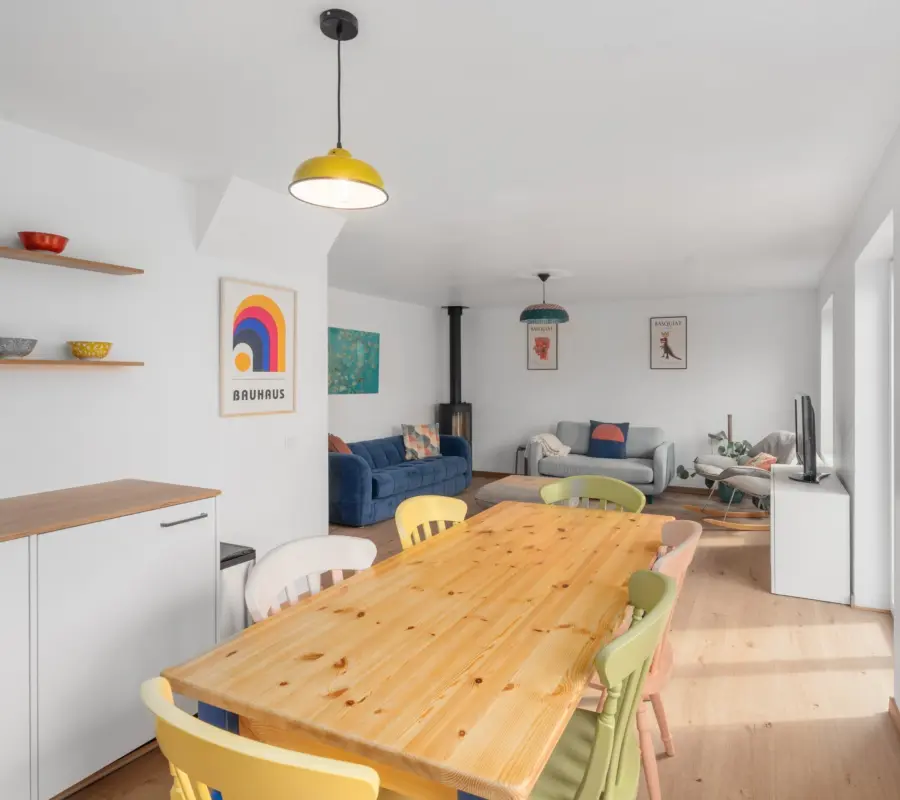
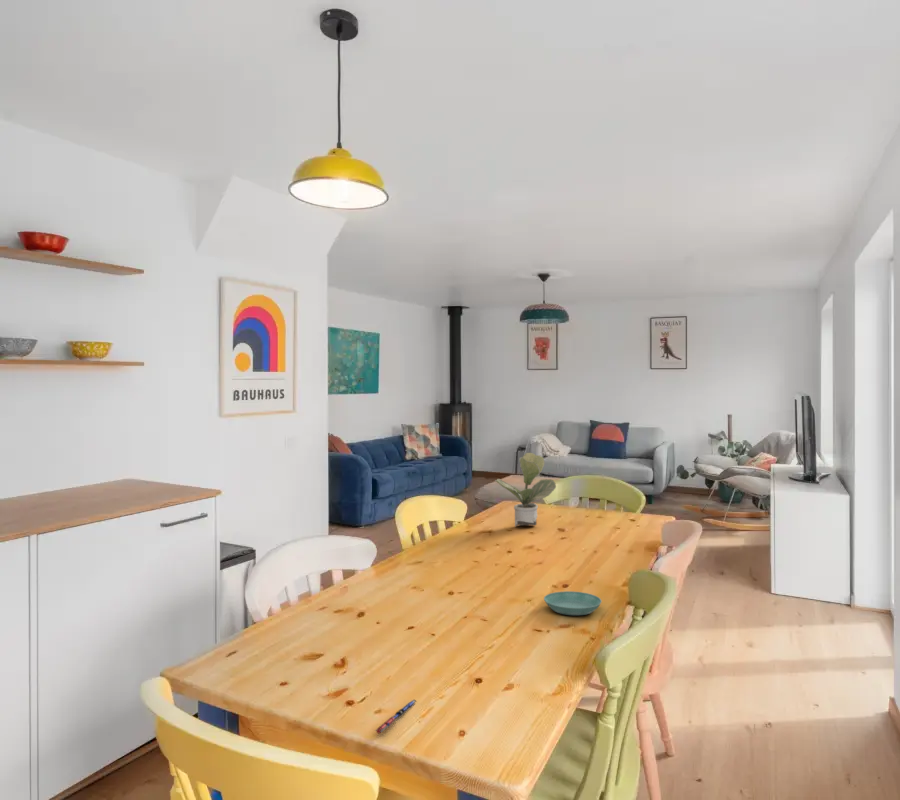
+ pen [374,699,417,734]
+ saucer [543,590,602,616]
+ potted plant [494,452,557,527]
